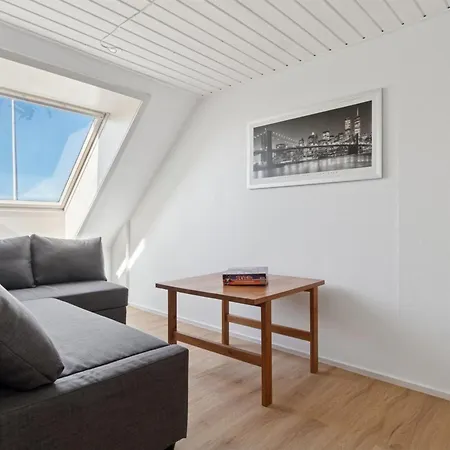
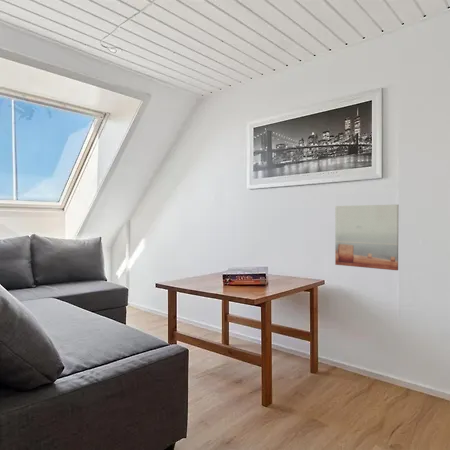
+ wall art [334,204,400,271]
